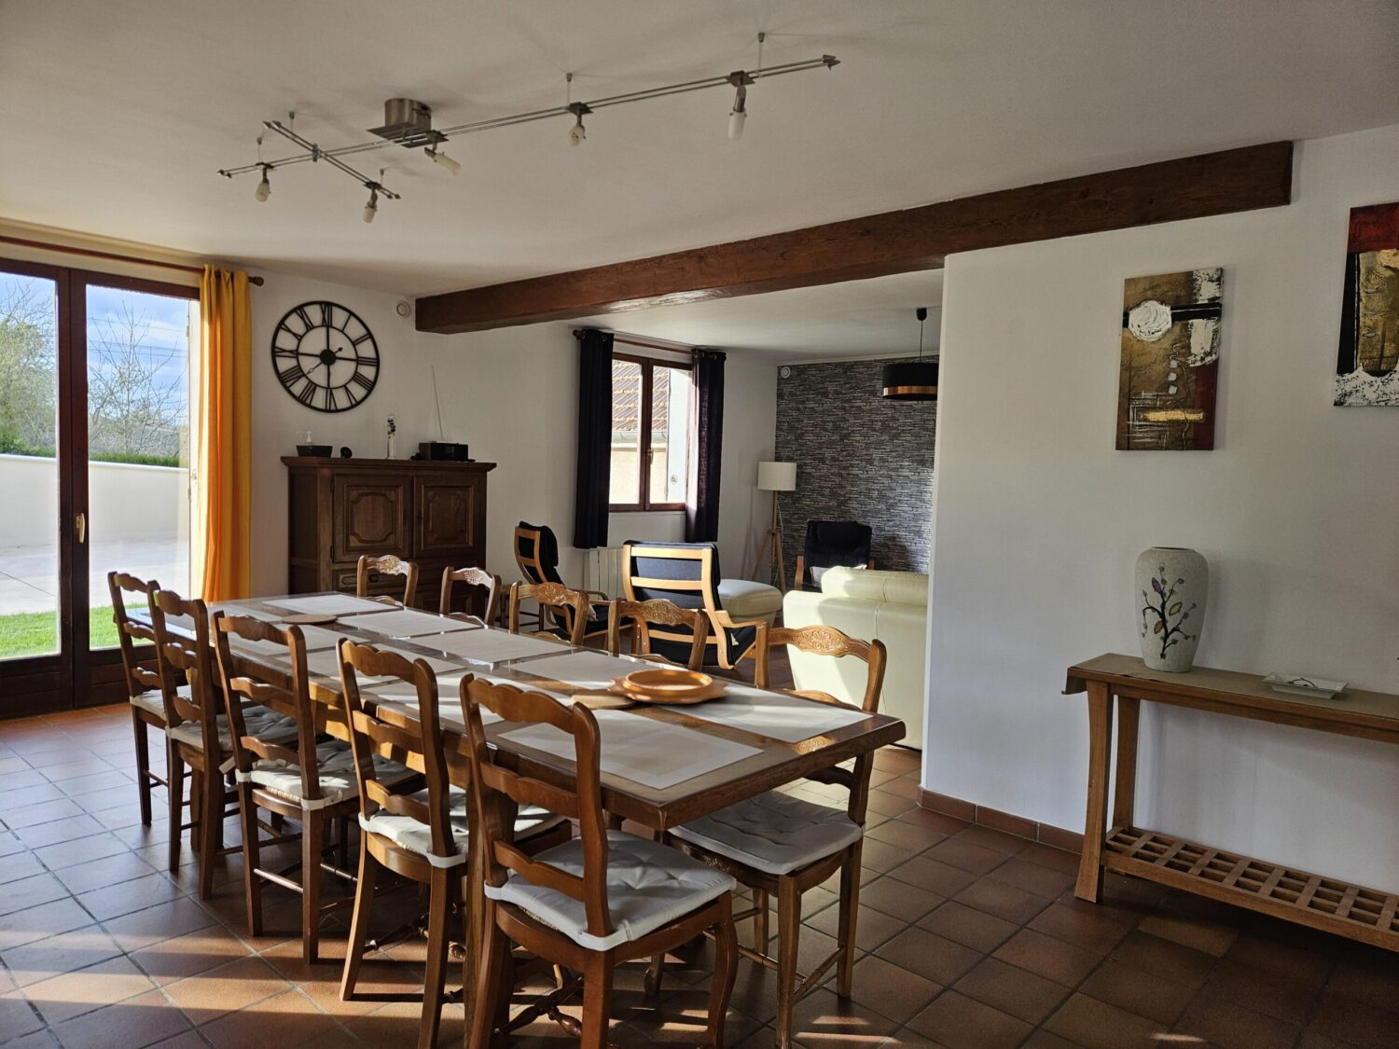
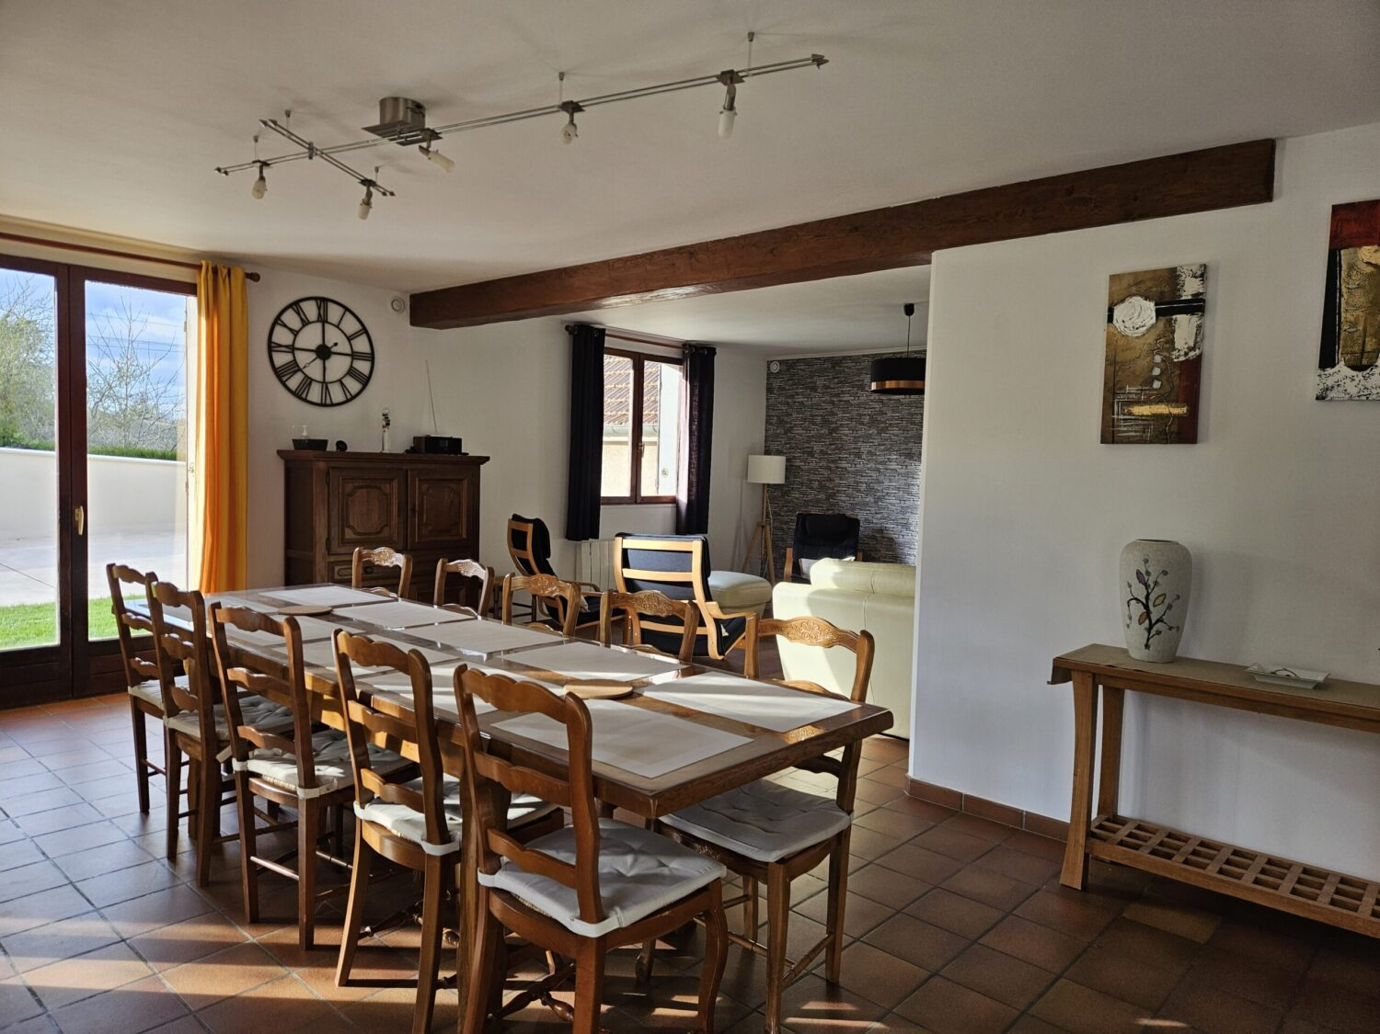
- decorative bowl [606,669,730,705]
